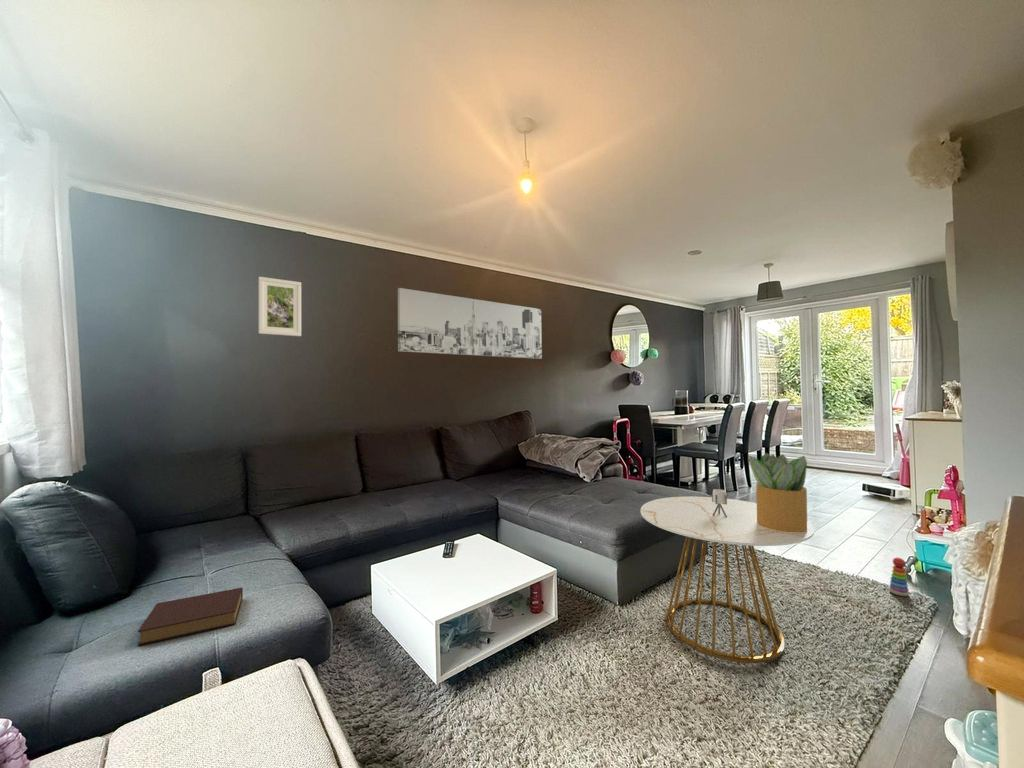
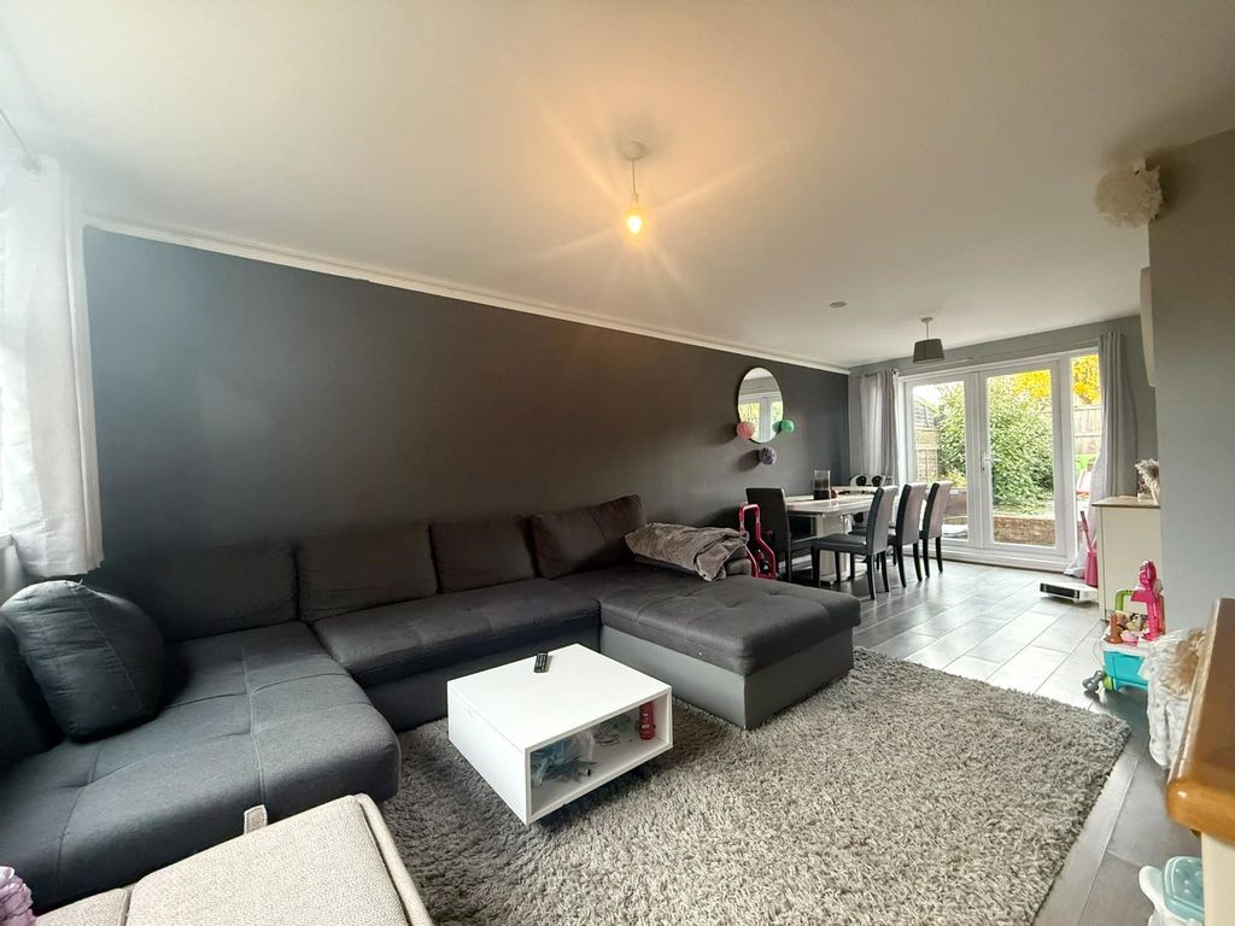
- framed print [257,276,302,337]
- stacking toy [888,556,910,597]
- potted plant [747,452,808,533]
- side table [640,488,815,664]
- wall art [397,287,543,360]
- book [137,587,244,646]
